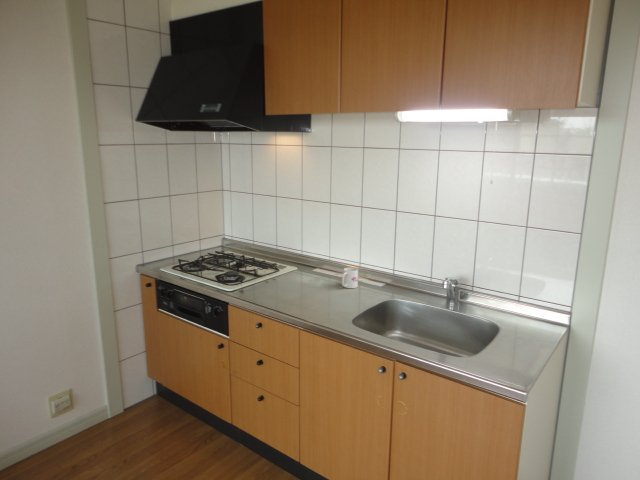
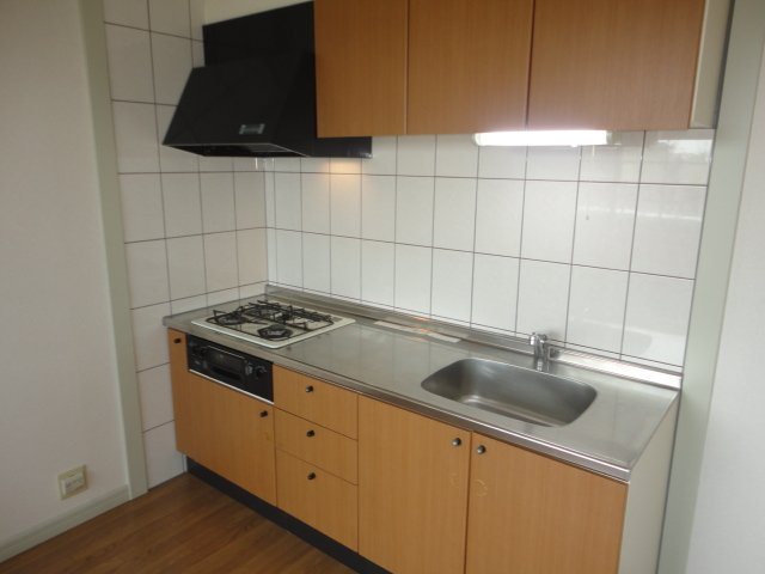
- mug [341,267,359,289]
